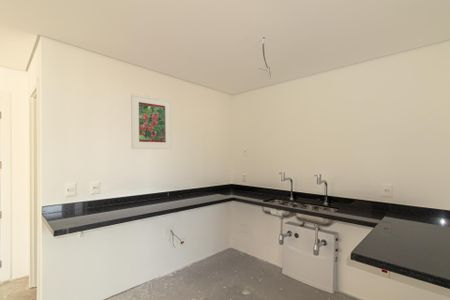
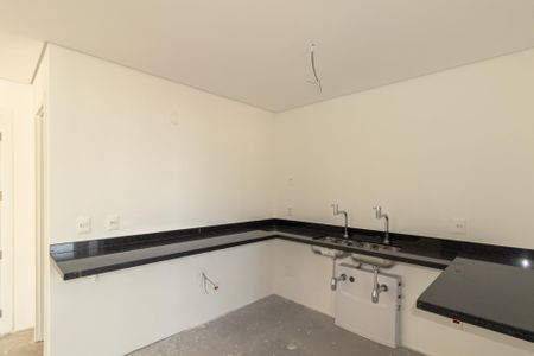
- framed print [130,93,173,150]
